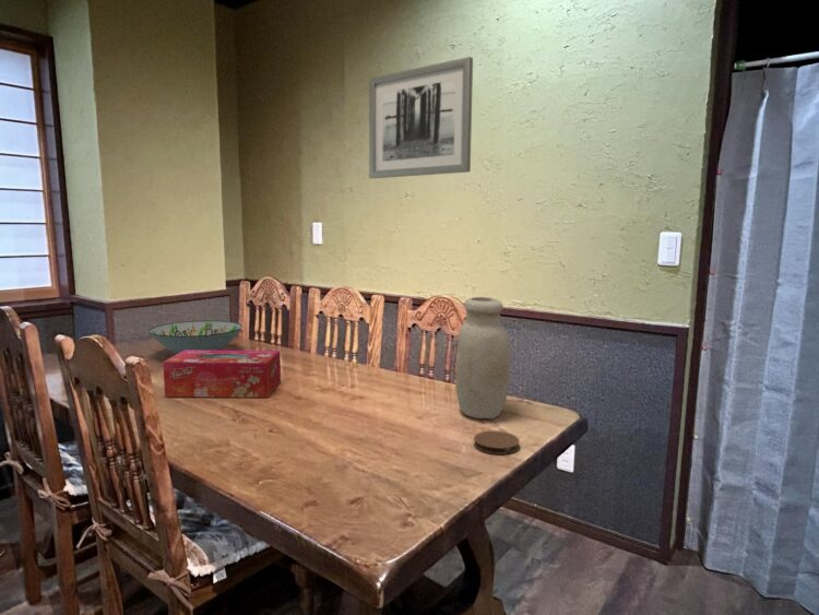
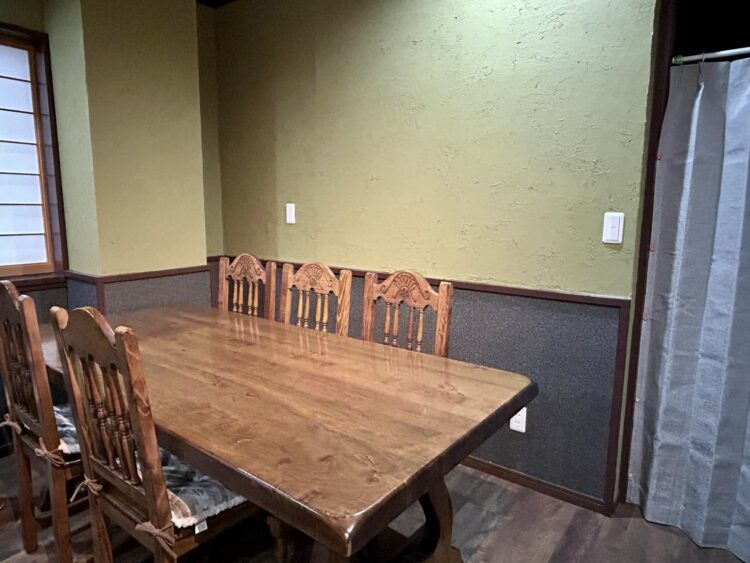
- coaster [473,430,521,456]
- jar [454,296,511,419]
- wall art [368,56,474,179]
- tissue box [162,350,282,399]
- decorative bowl [147,319,244,354]
